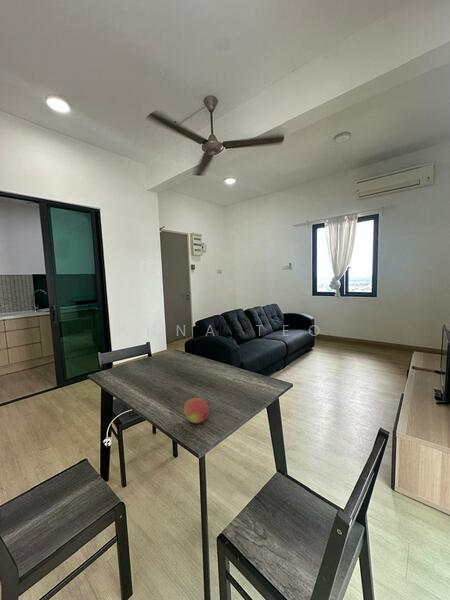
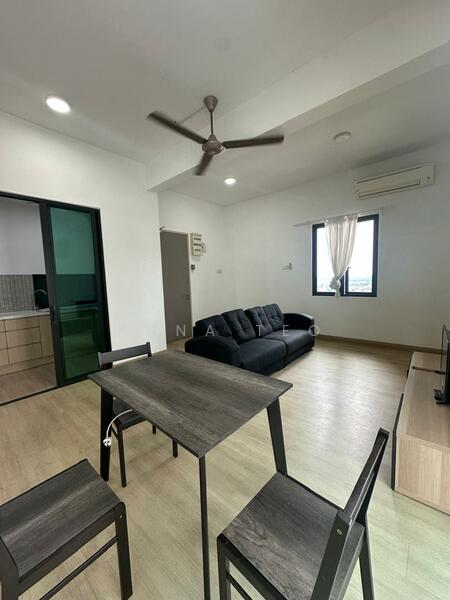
- fruit [183,397,210,424]
